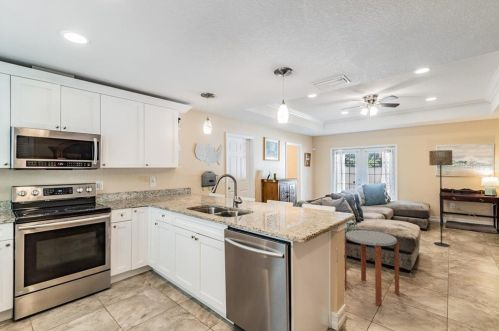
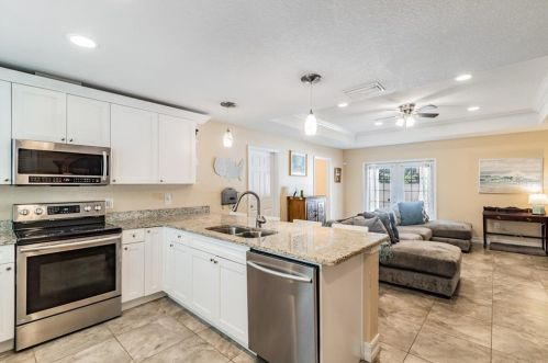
- side table [344,229,400,307]
- floor lamp [428,149,453,247]
